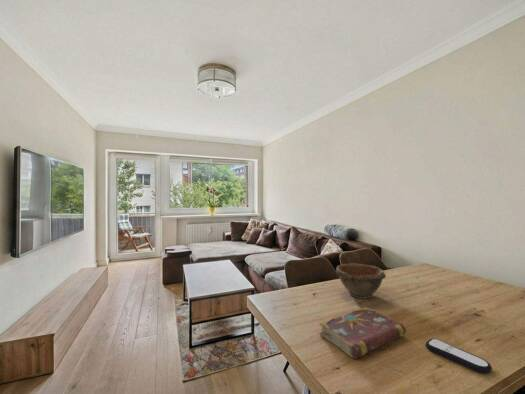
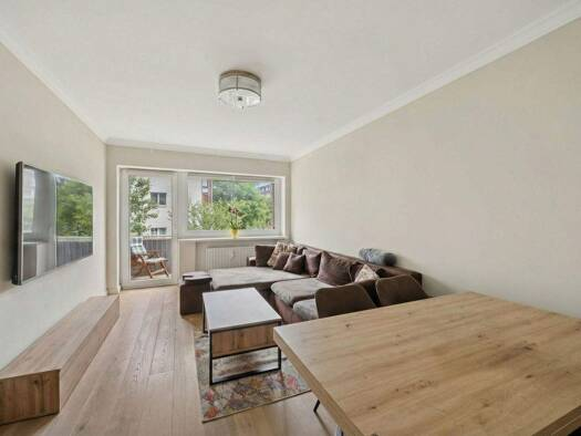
- remote control [424,337,493,375]
- book [318,306,407,360]
- bowl [335,263,387,300]
